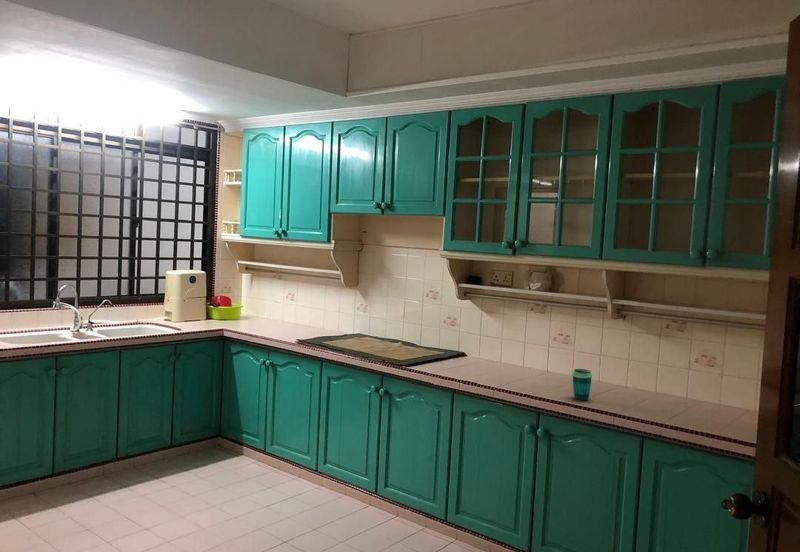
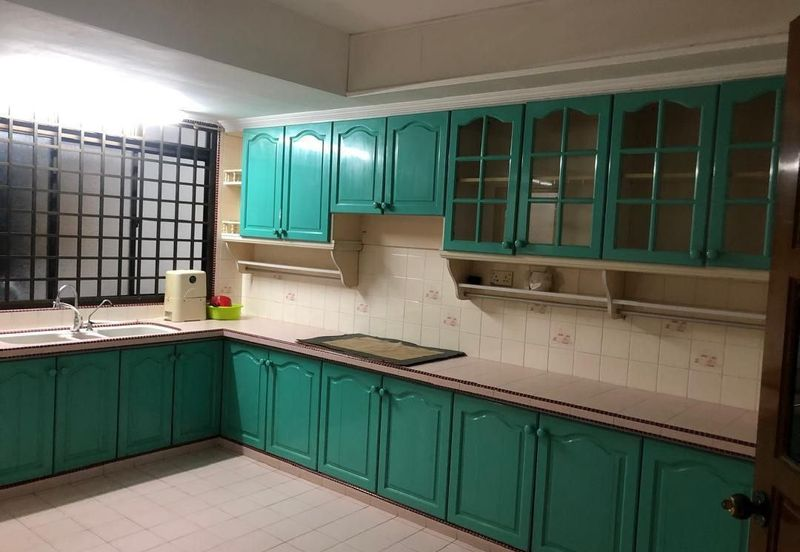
- cup [571,368,593,401]
